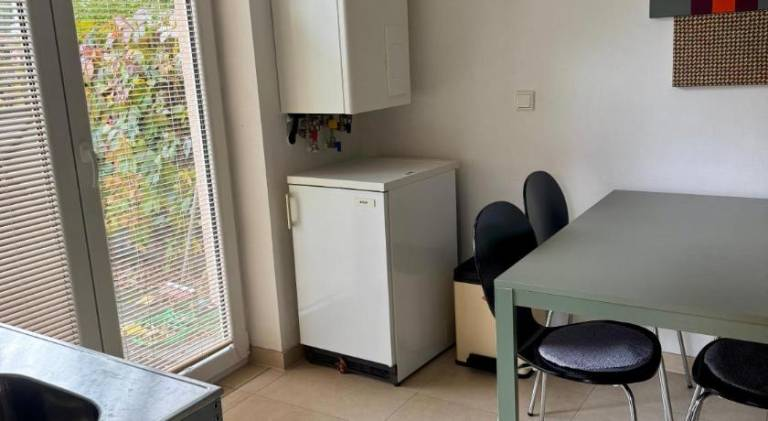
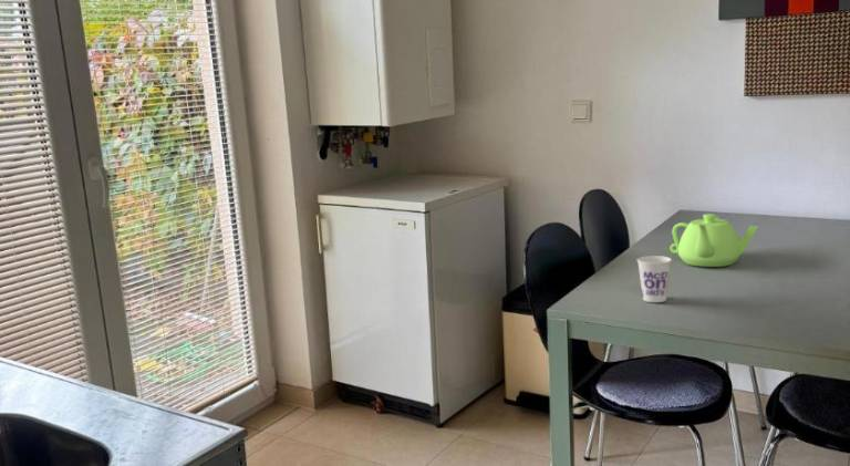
+ teapot [668,213,759,268]
+ cup [636,255,673,303]
